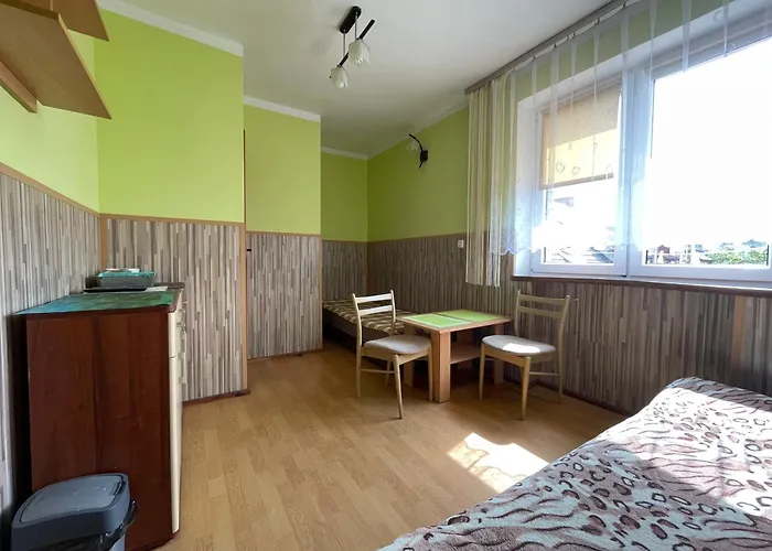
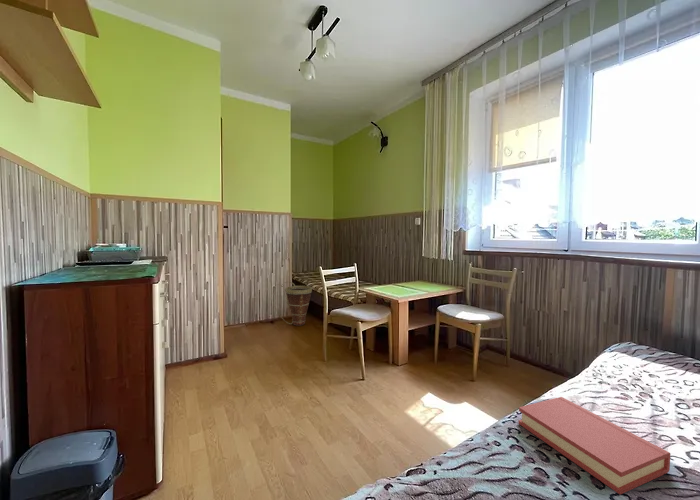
+ basket [270,281,313,327]
+ hardback book [517,396,672,496]
